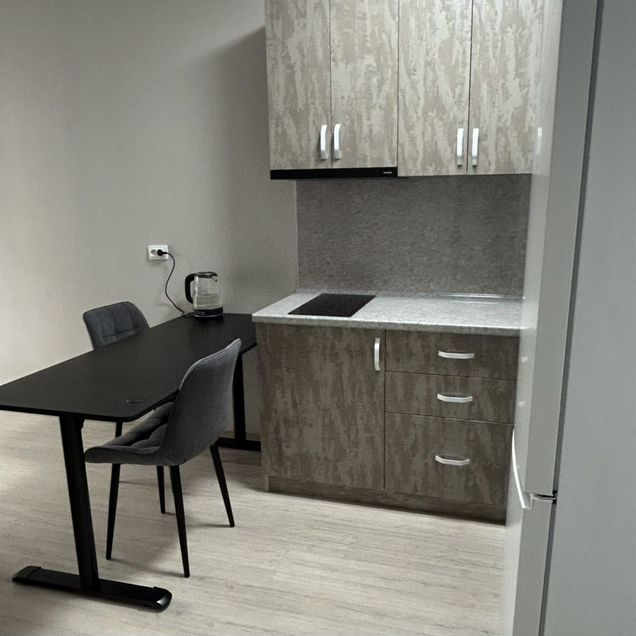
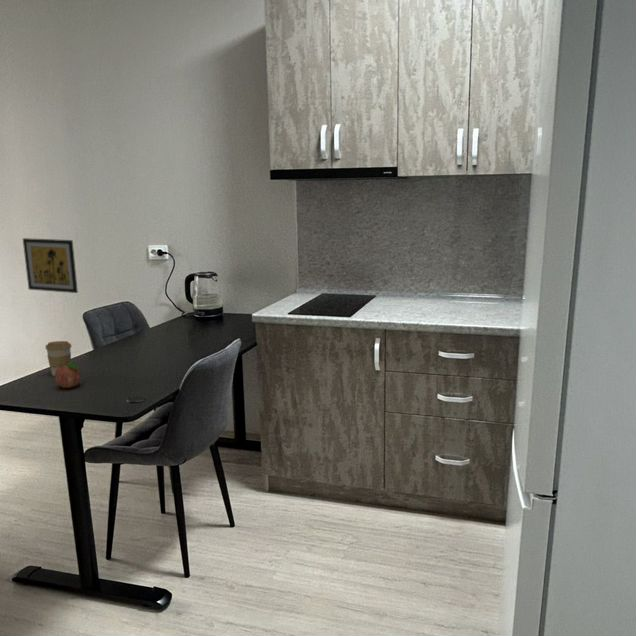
+ coffee cup [45,340,73,377]
+ fruit [54,360,82,389]
+ wall art [22,237,79,294]
